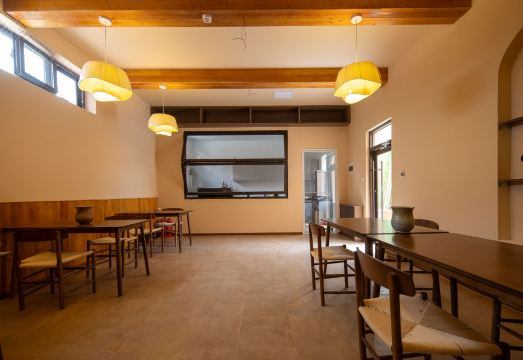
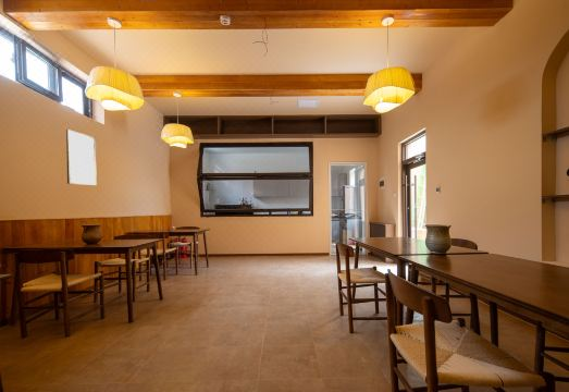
+ wall art [65,128,98,186]
